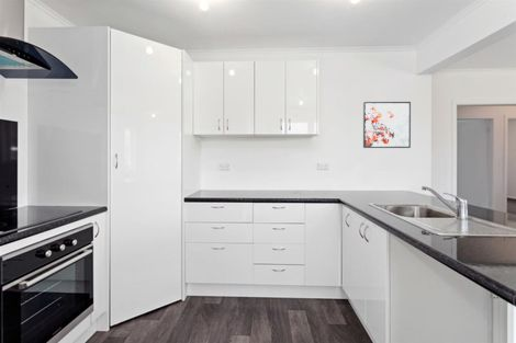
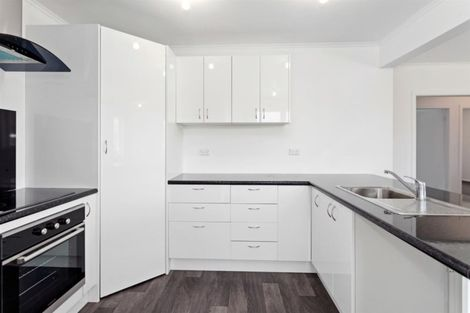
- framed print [362,101,412,149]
